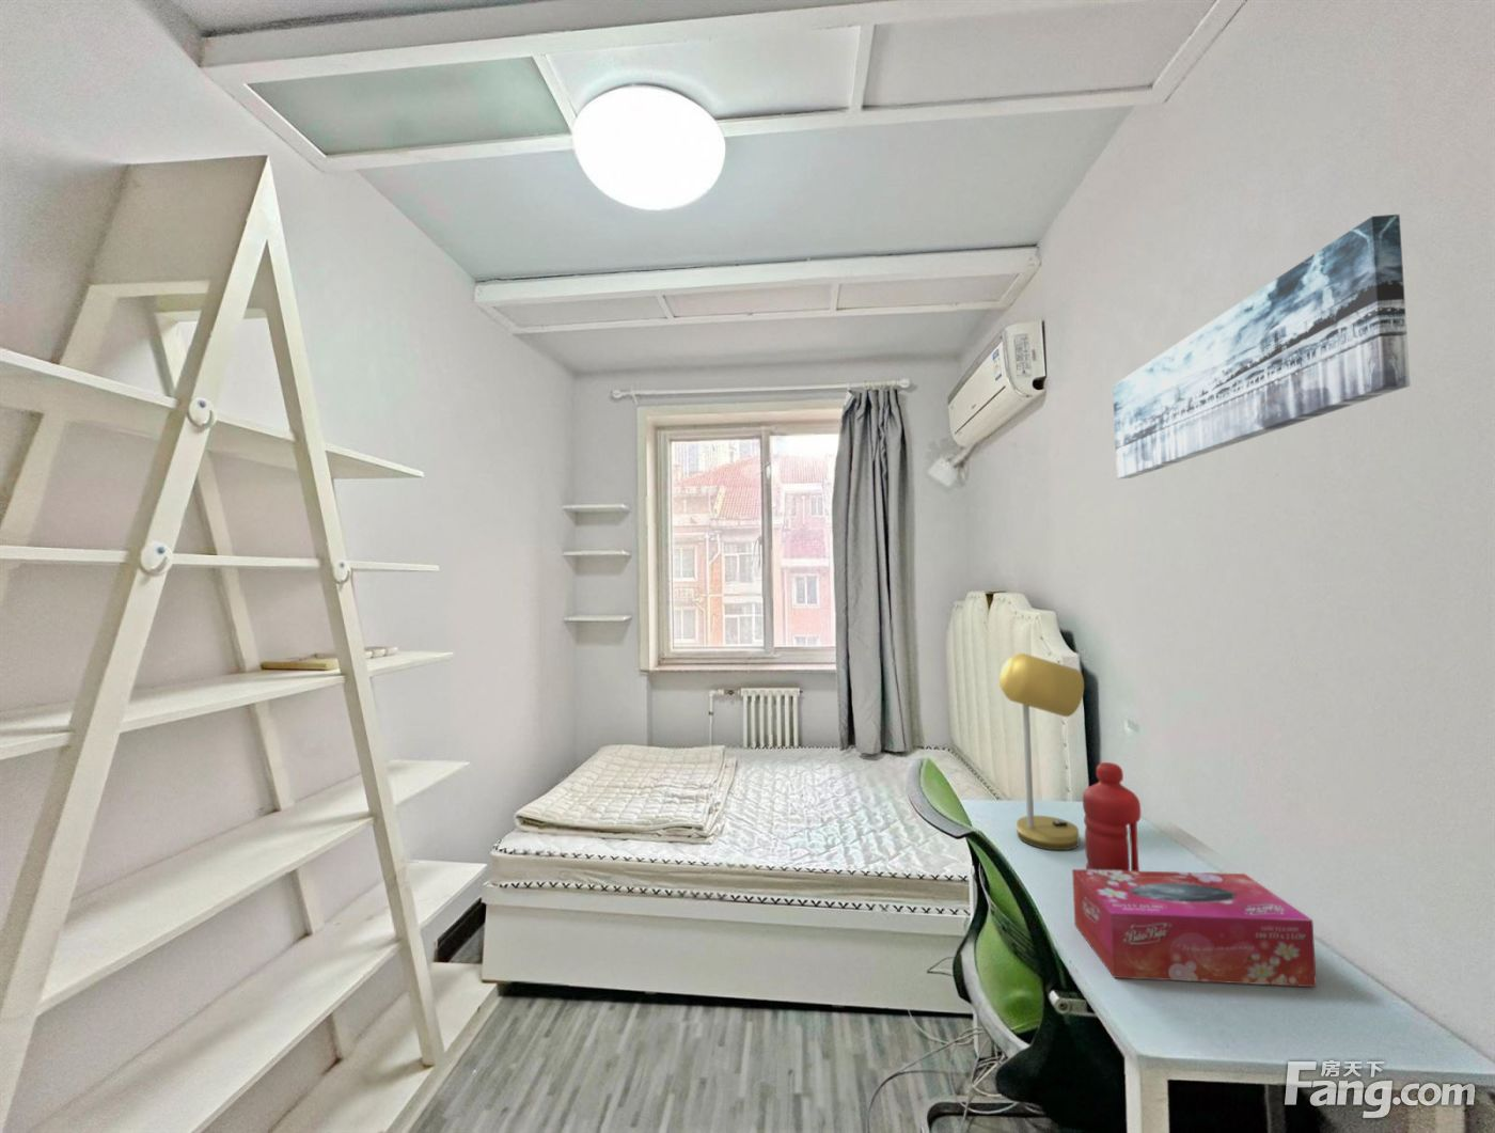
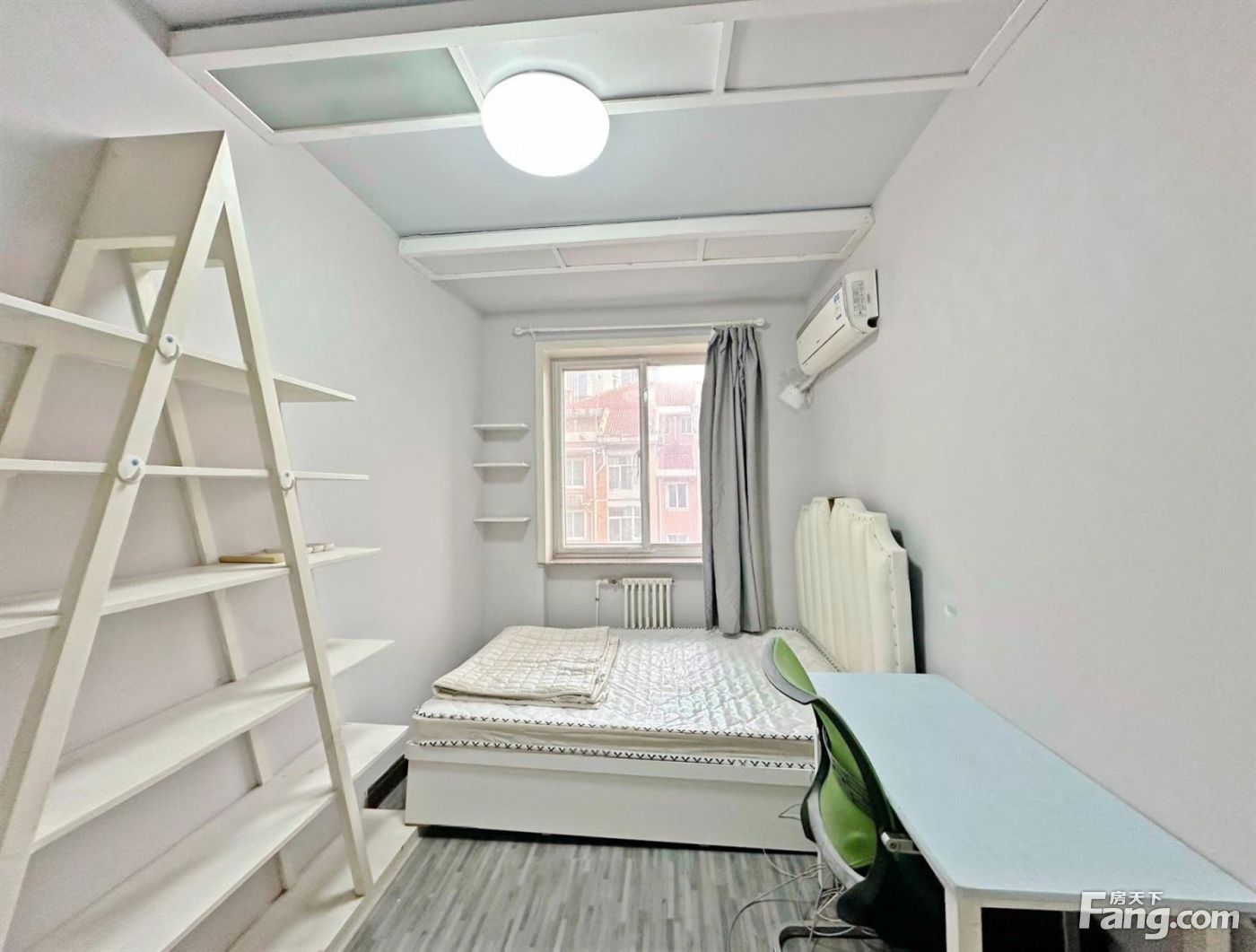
- desk lamp [999,652,1084,851]
- water bottle [1082,762,1141,871]
- wall art [1112,213,1412,480]
- tissue box [1071,868,1318,988]
